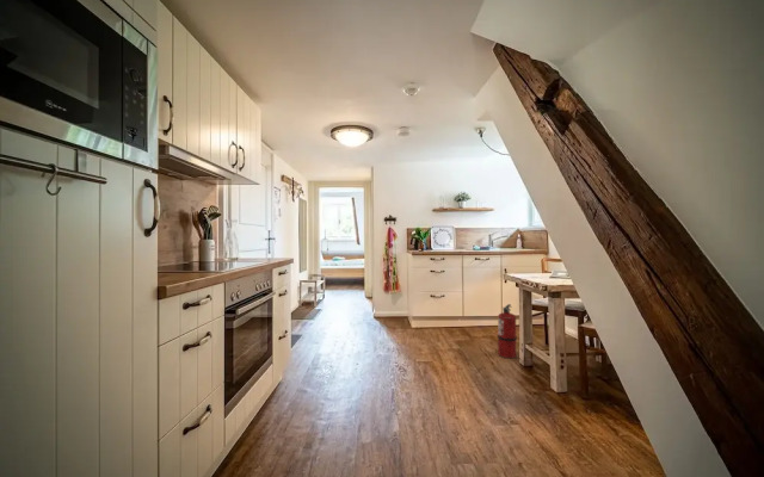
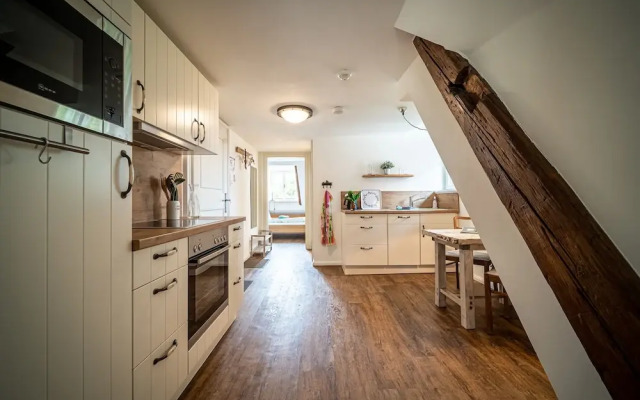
- fire extinguisher [497,303,518,359]
